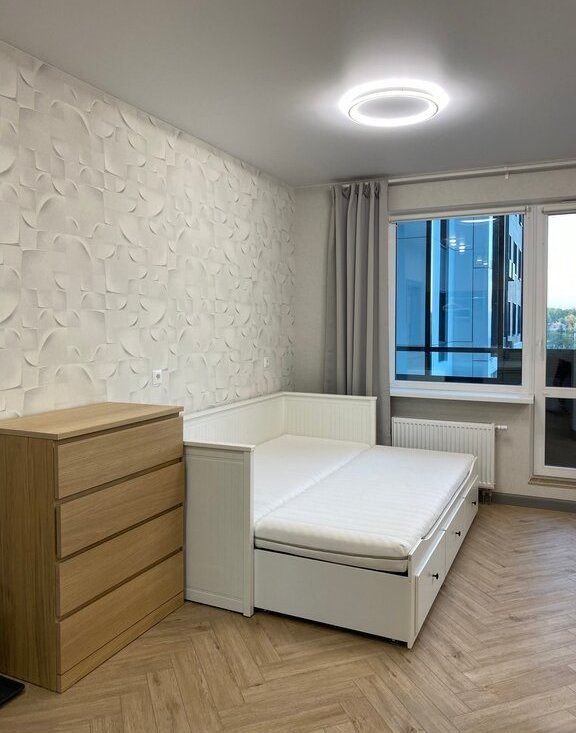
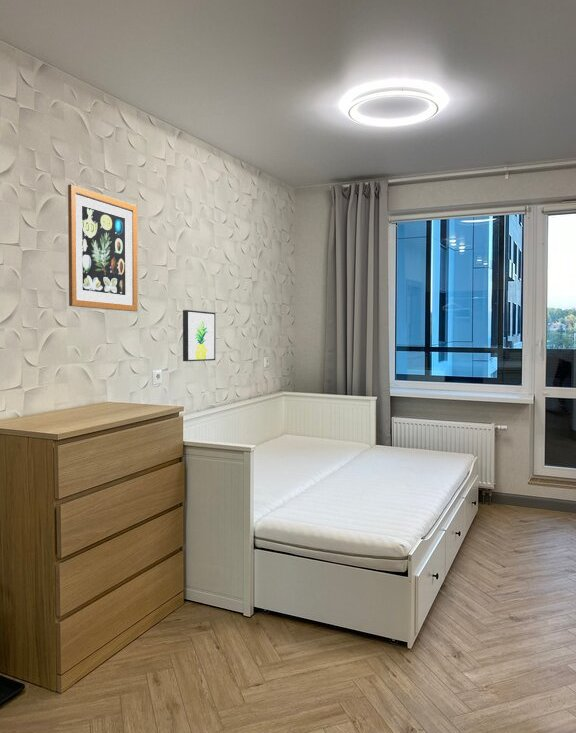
+ wall art [67,183,139,312]
+ wall art [182,309,216,362]
